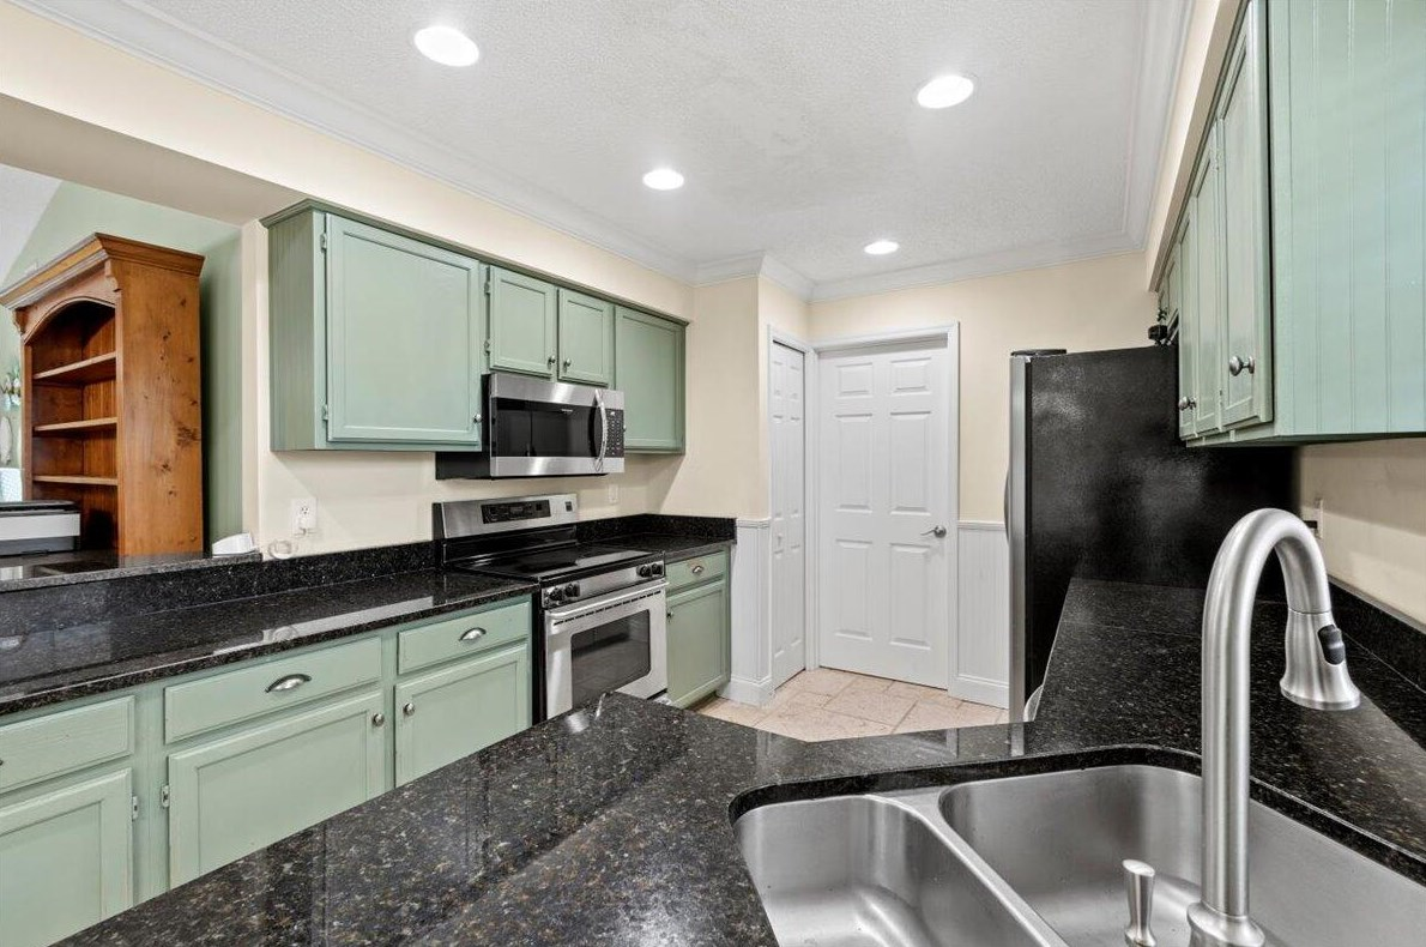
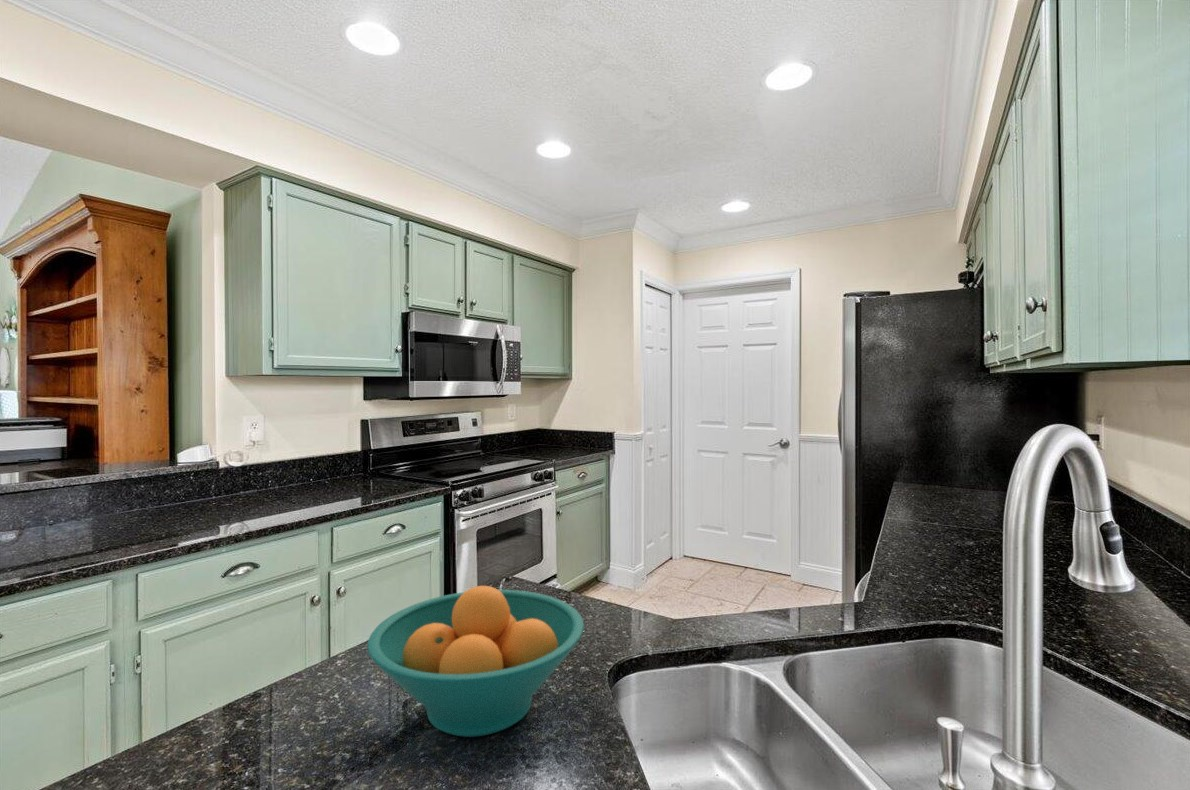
+ fruit bowl [366,585,585,738]
